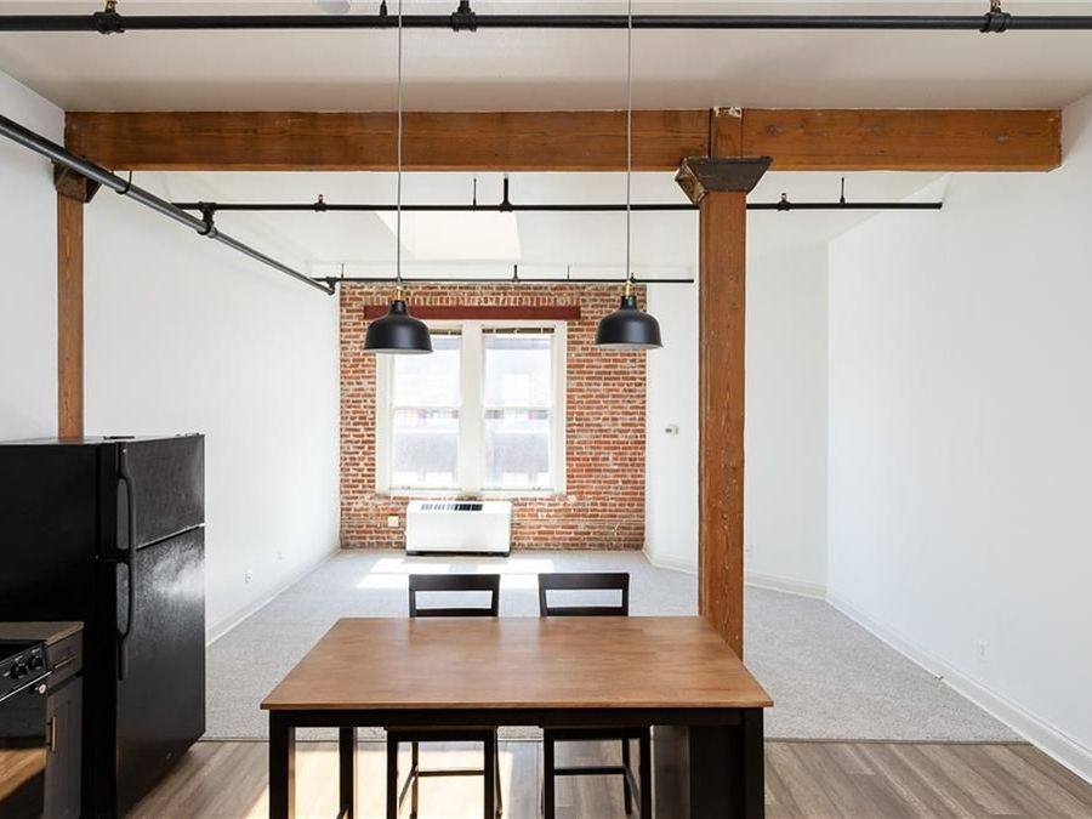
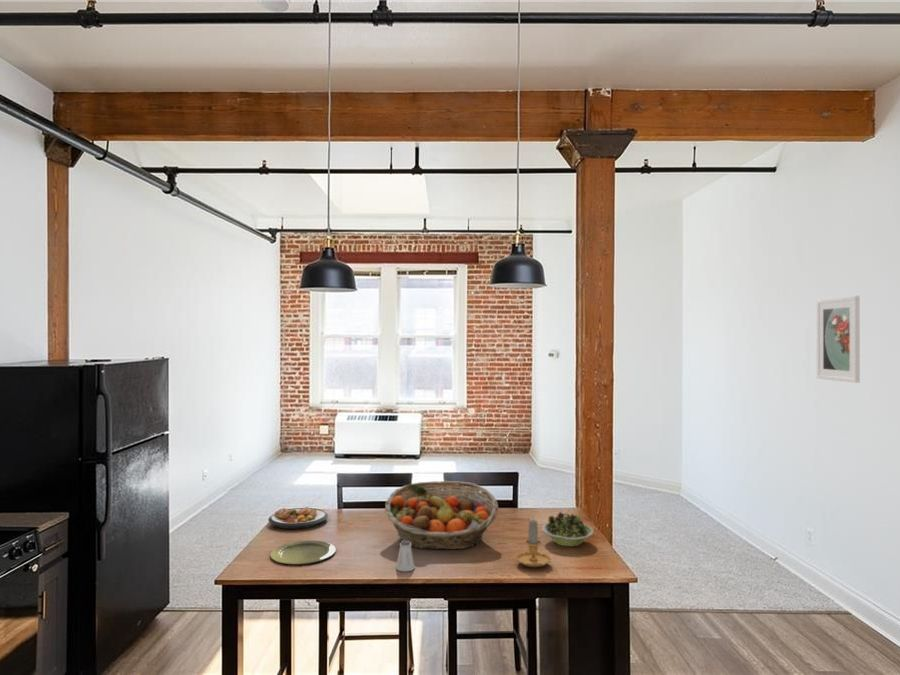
+ fruit basket [384,480,499,550]
+ plate [267,506,329,530]
+ plate [269,540,337,565]
+ saltshaker [395,540,416,573]
+ bowl [541,510,595,547]
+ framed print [816,295,861,384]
+ candle [515,518,552,568]
